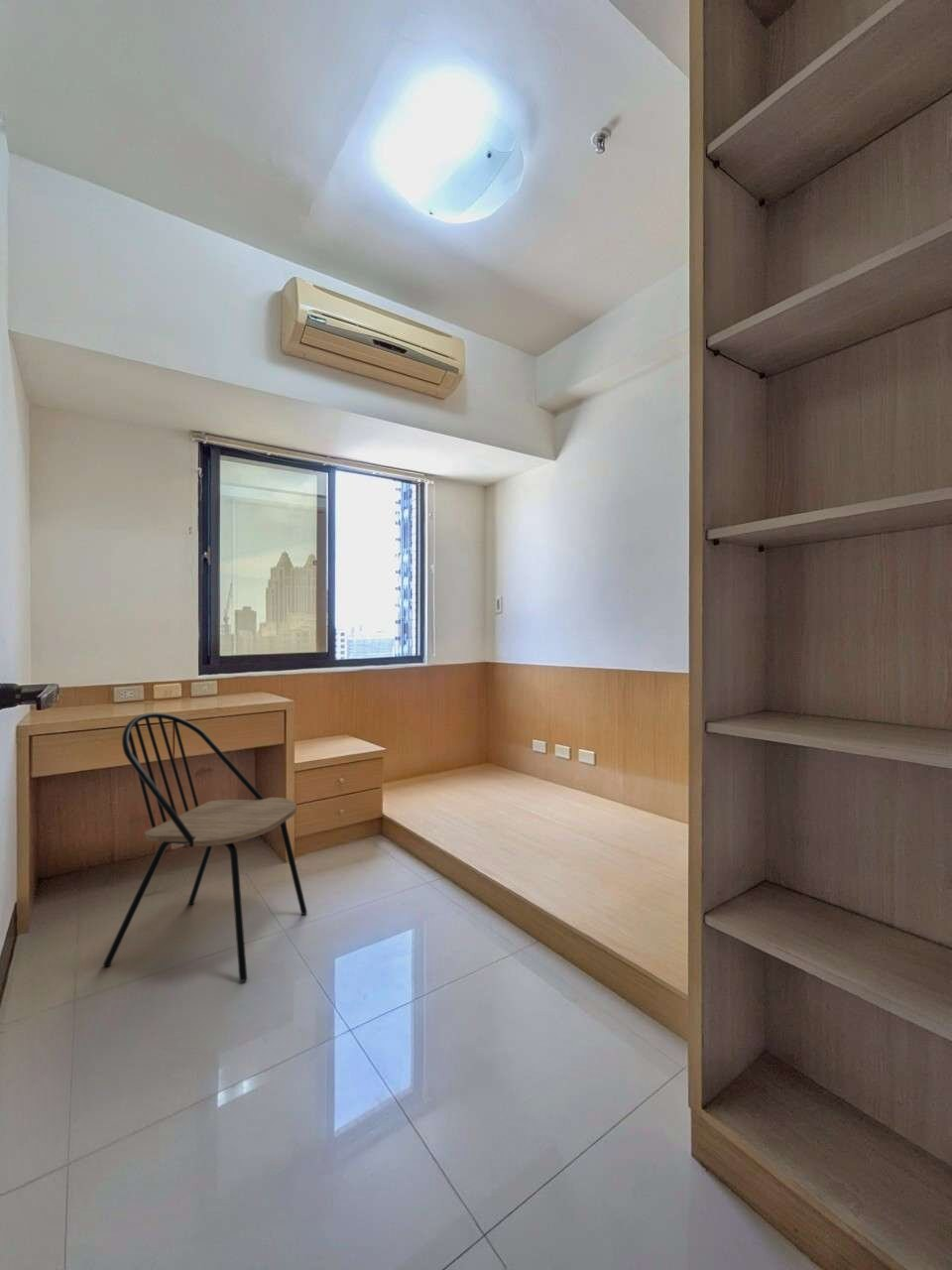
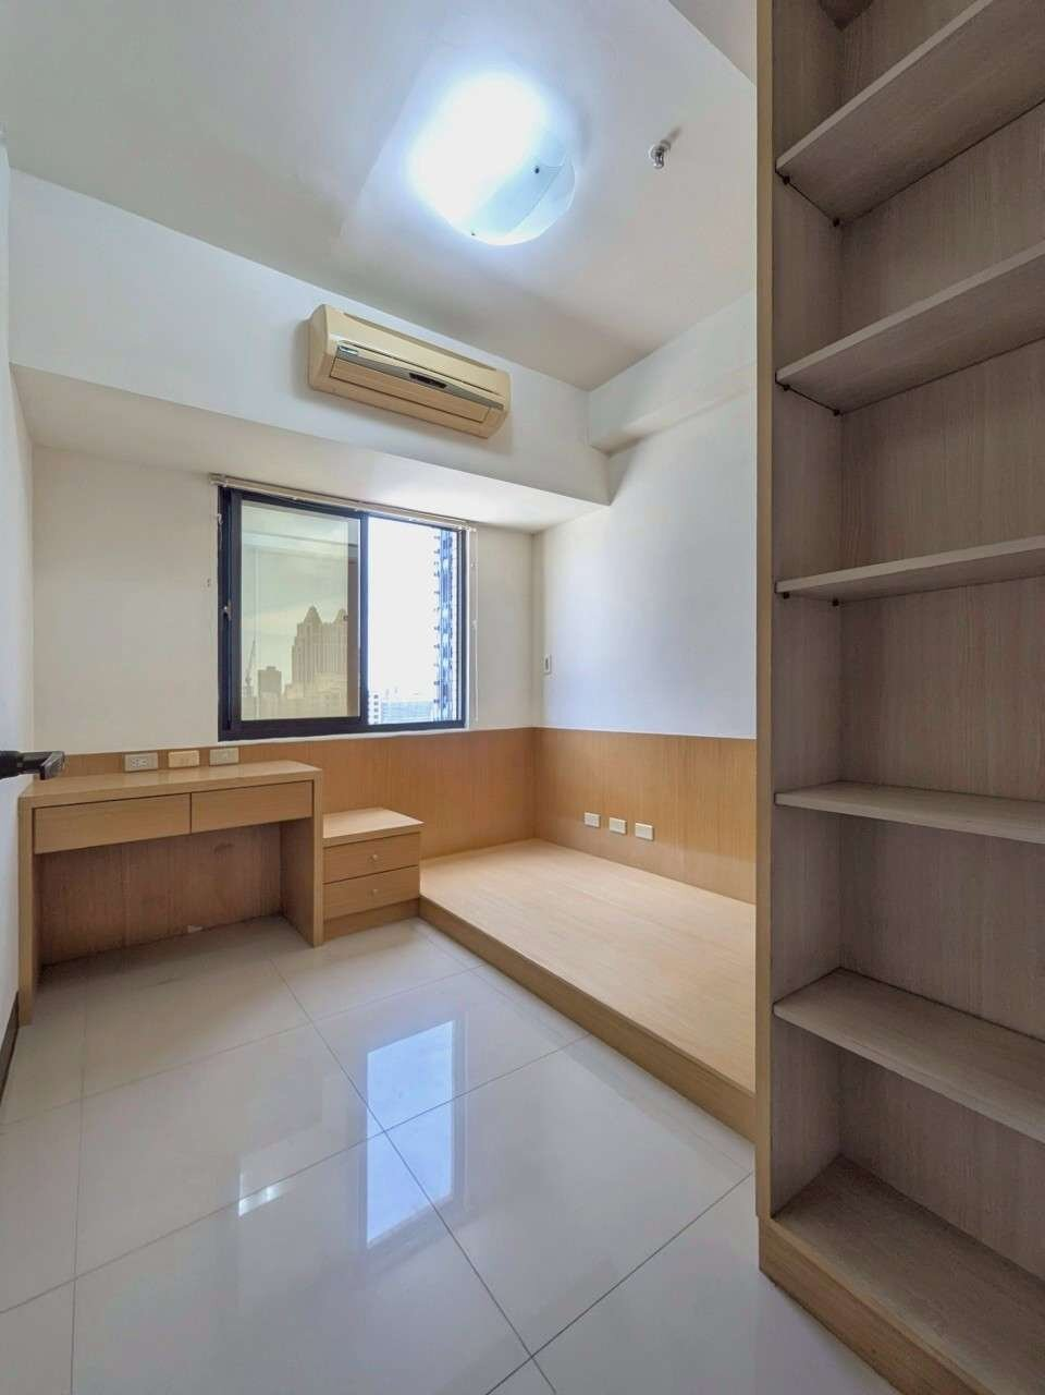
- dining chair [102,711,308,982]
